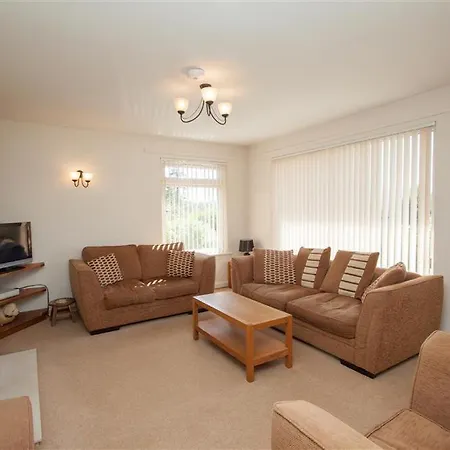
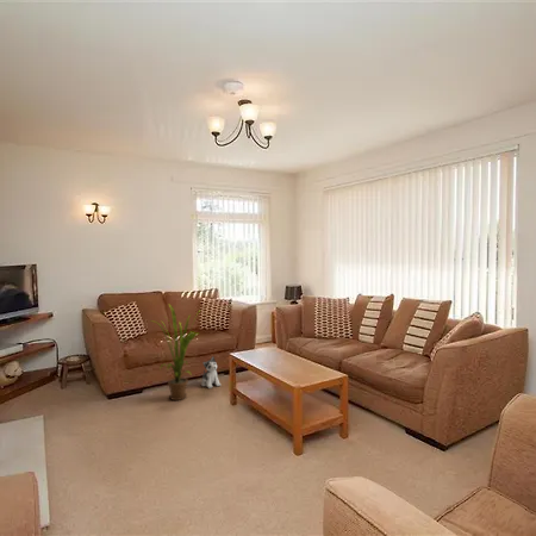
+ plush toy [200,355,222,389]
+ house plant [148,303,201,401]
